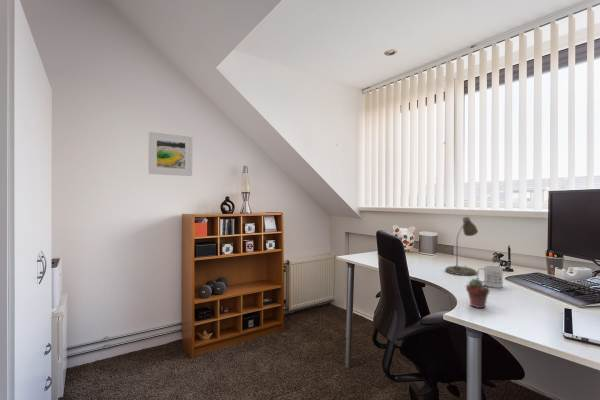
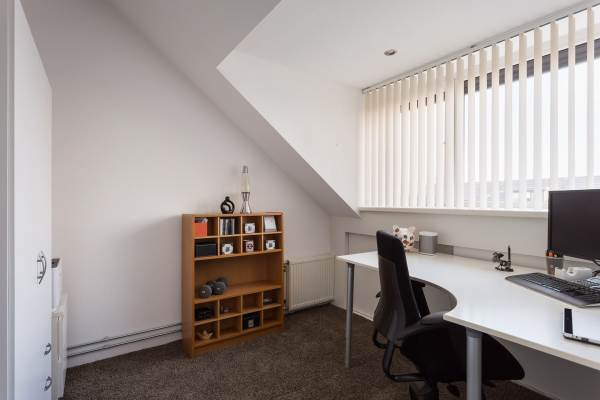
- potted succulent [465,277,491,309]
- desk lamp [444,216,479,276]
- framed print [148,131,193,177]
- mug [476,264,504,289]
